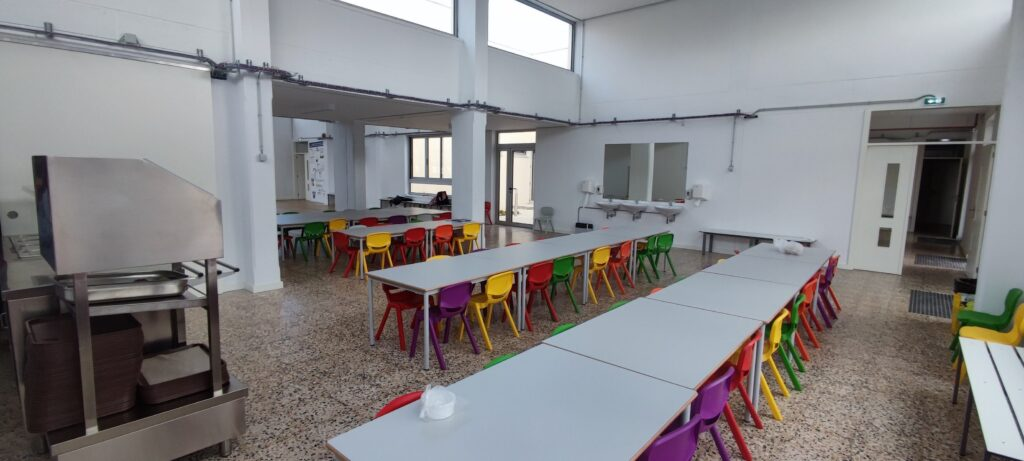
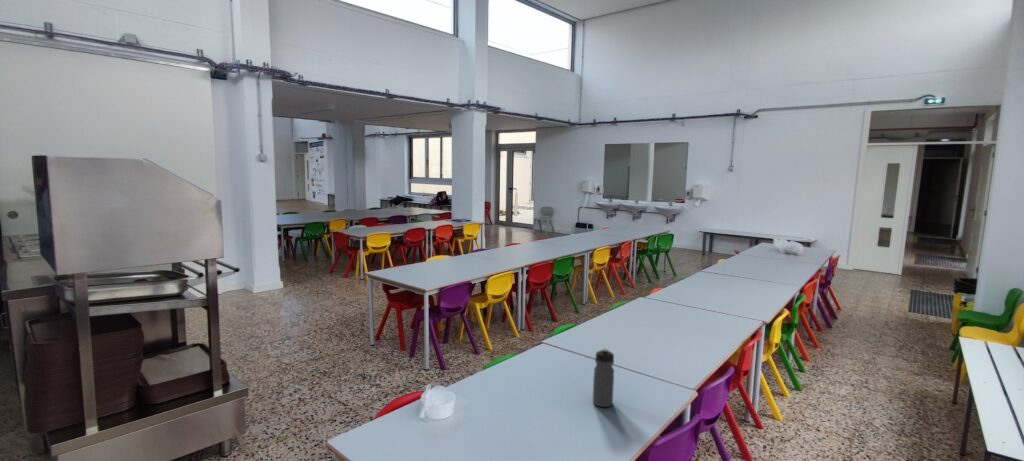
+ water bottle [592,347,615,408]
